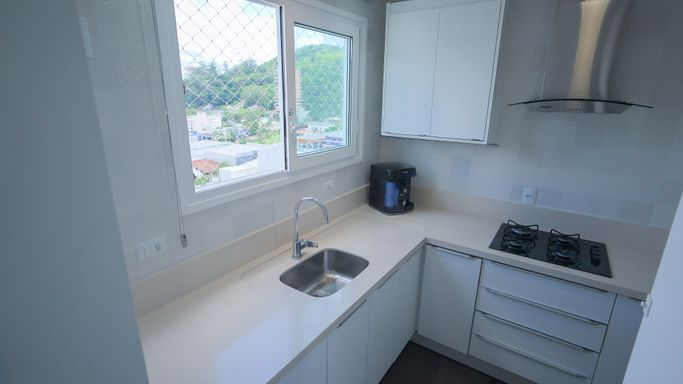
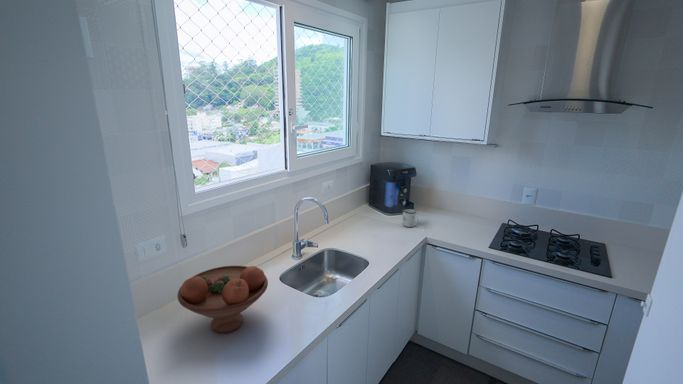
+ mug [401,208,419,228]
+ fruit bowl [176,265,269,334]
